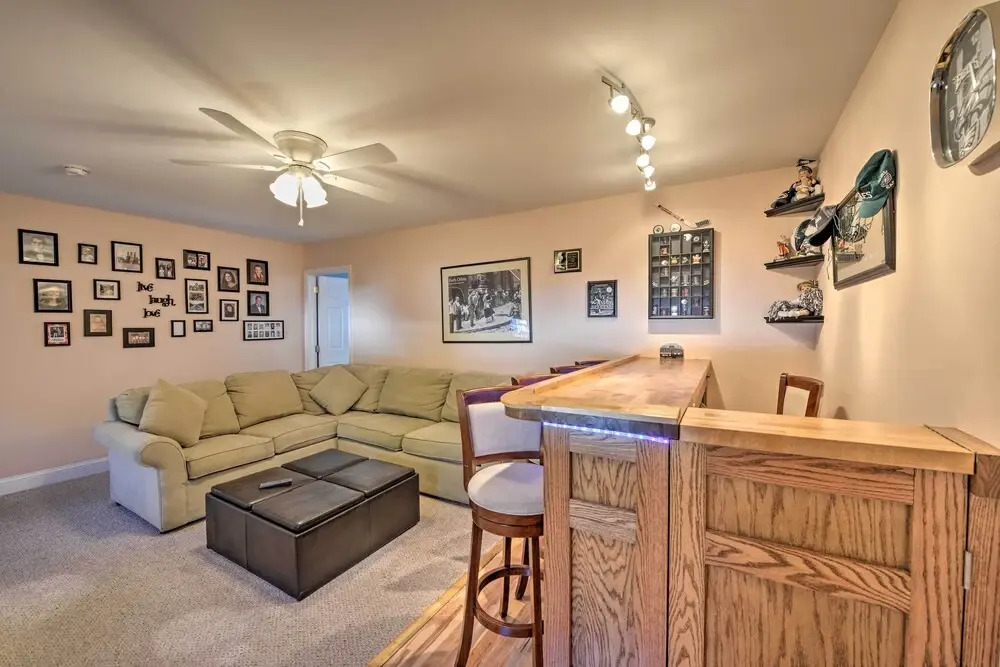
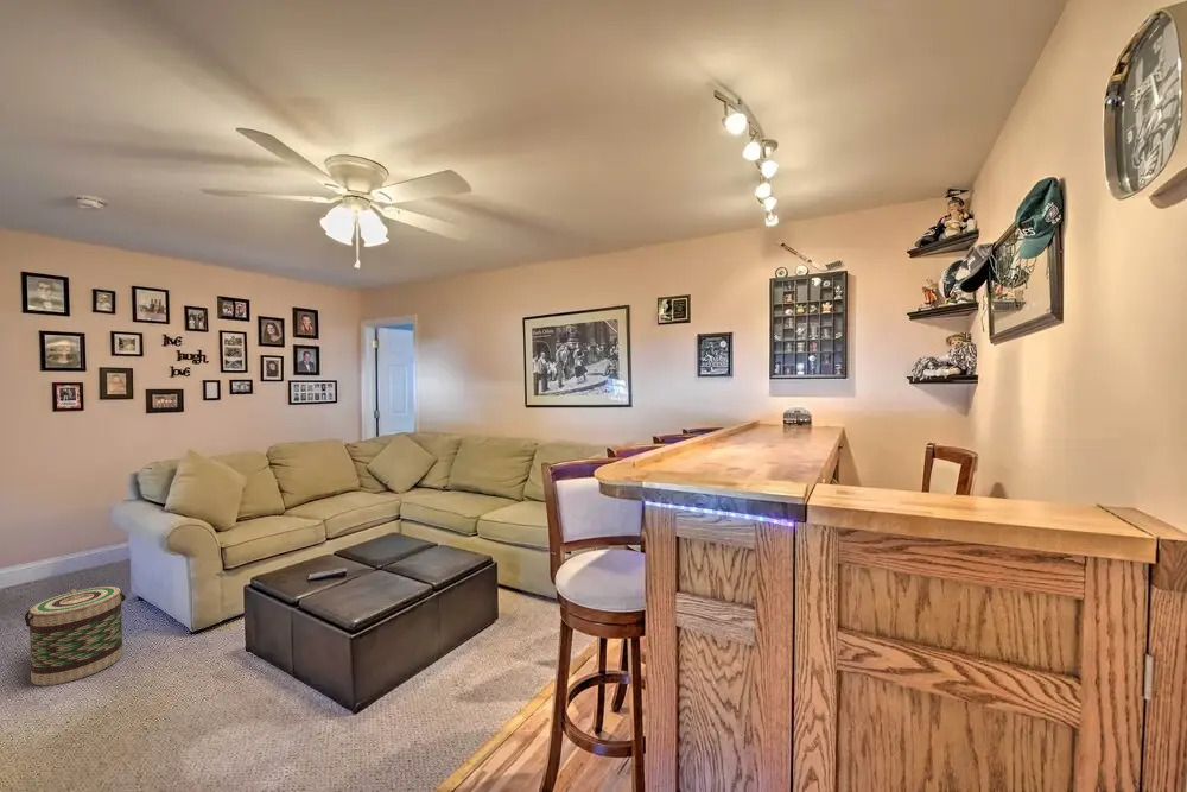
+ basket [24,585,127,686]
